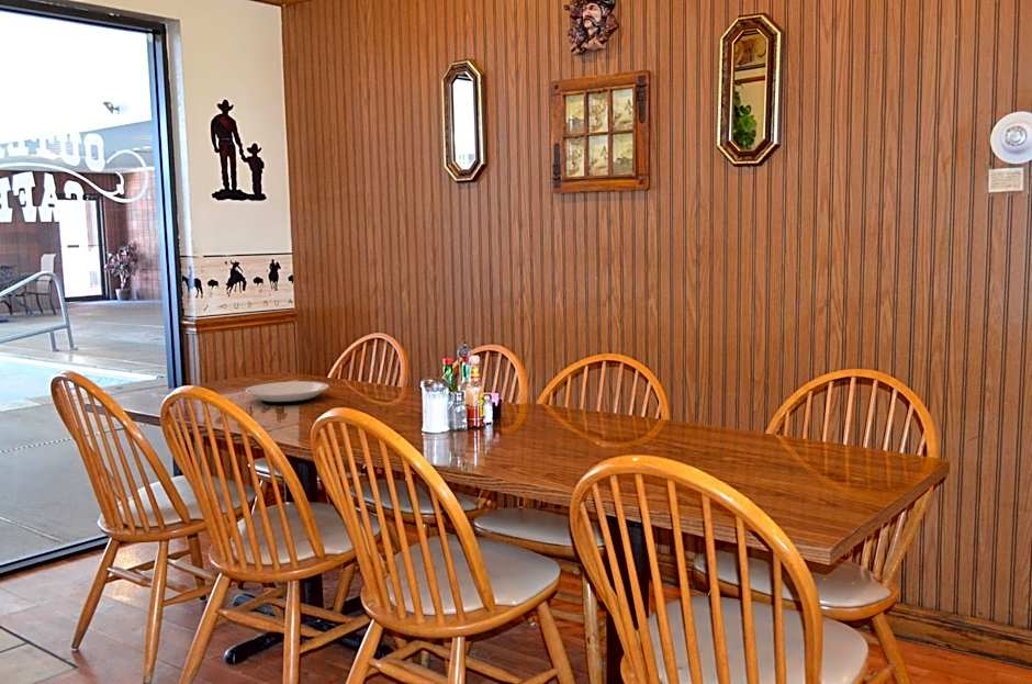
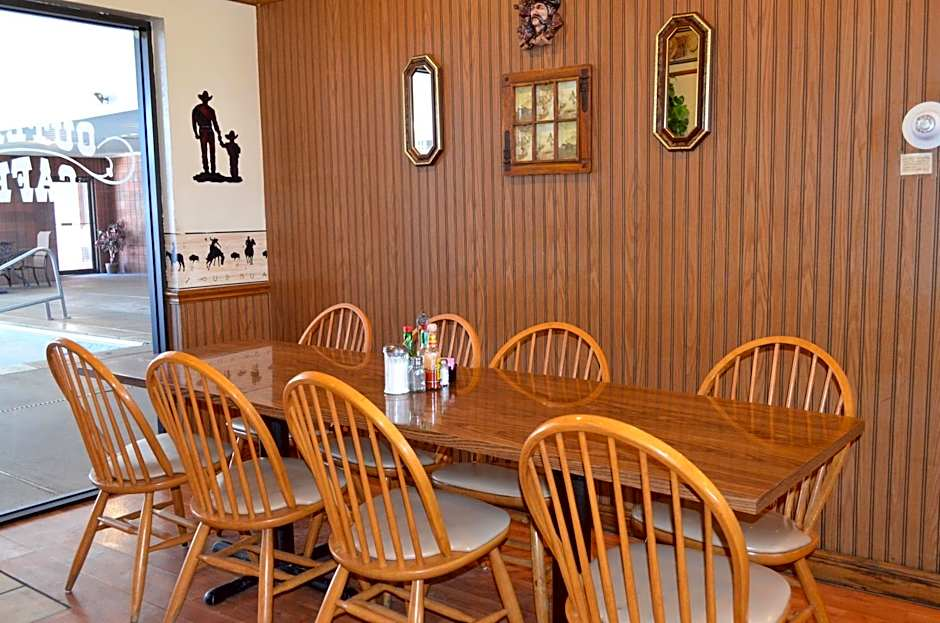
- plate [245,380,330,405]
